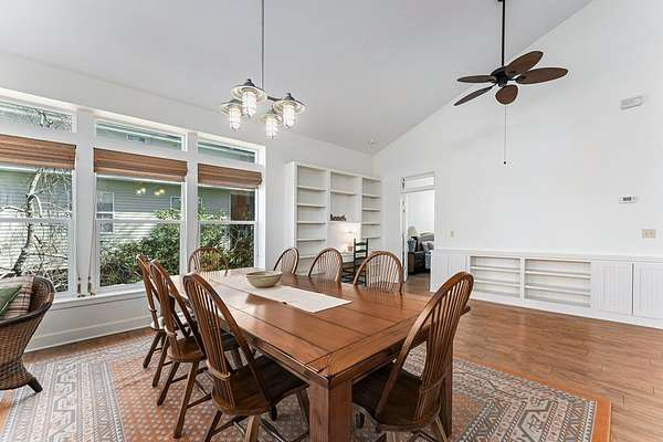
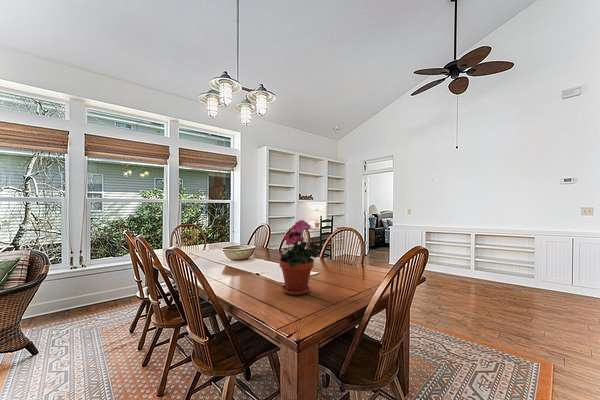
+ potted plant [278,219,321,296]
